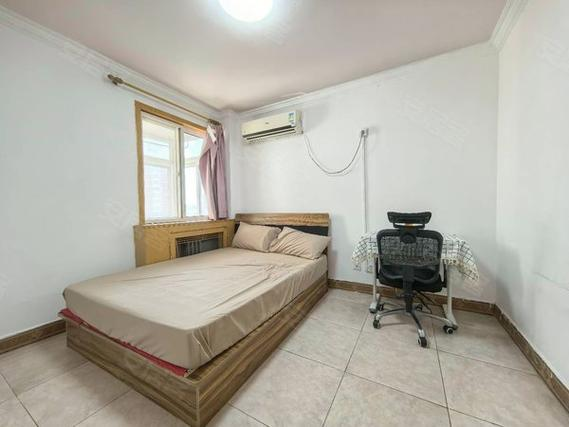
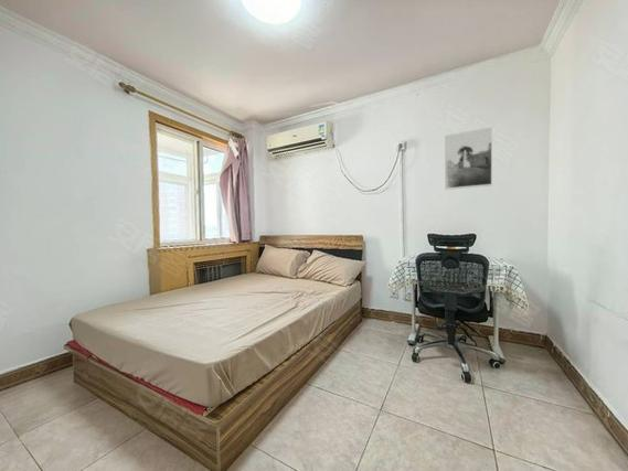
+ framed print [444,126,493,191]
